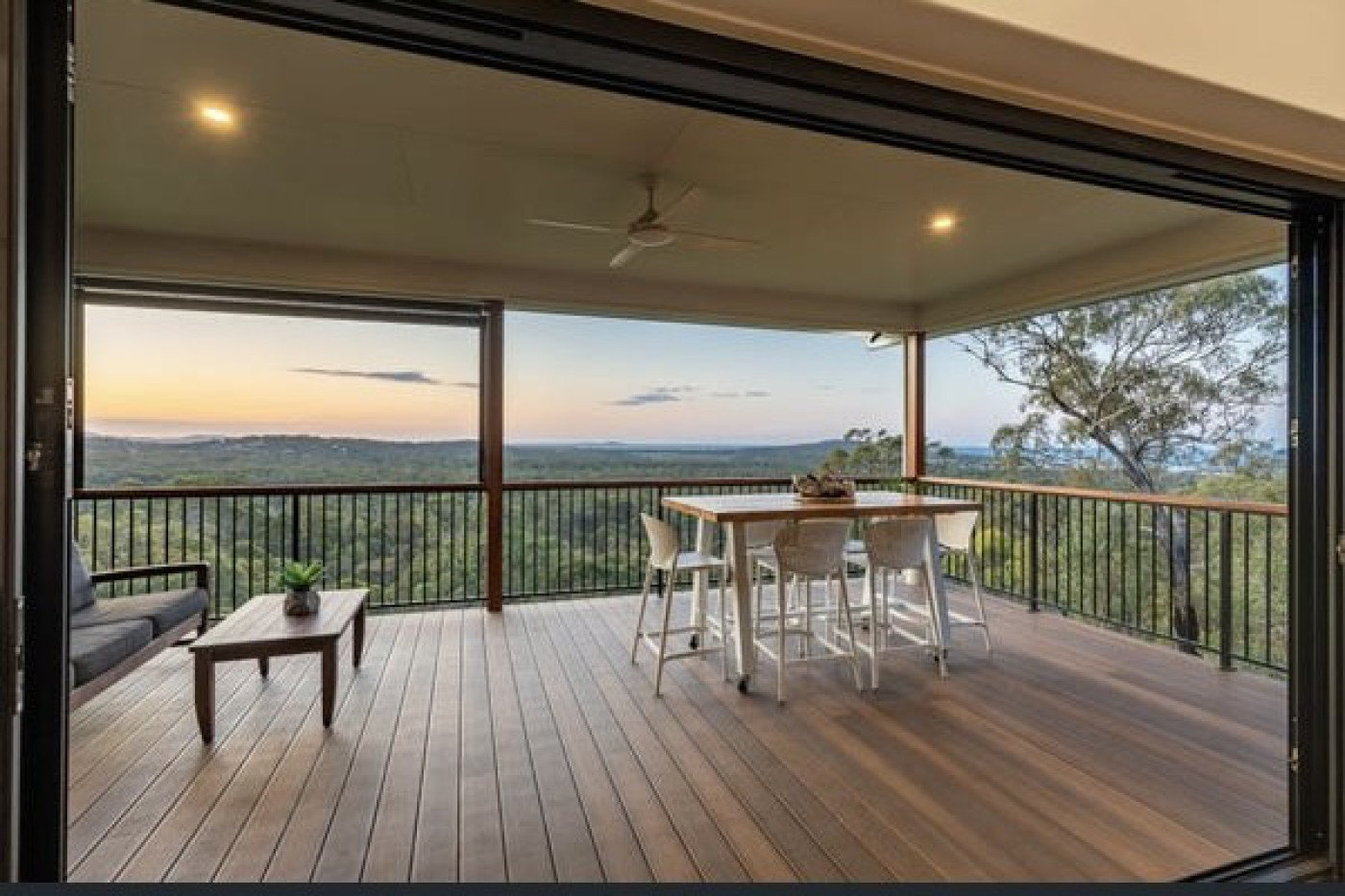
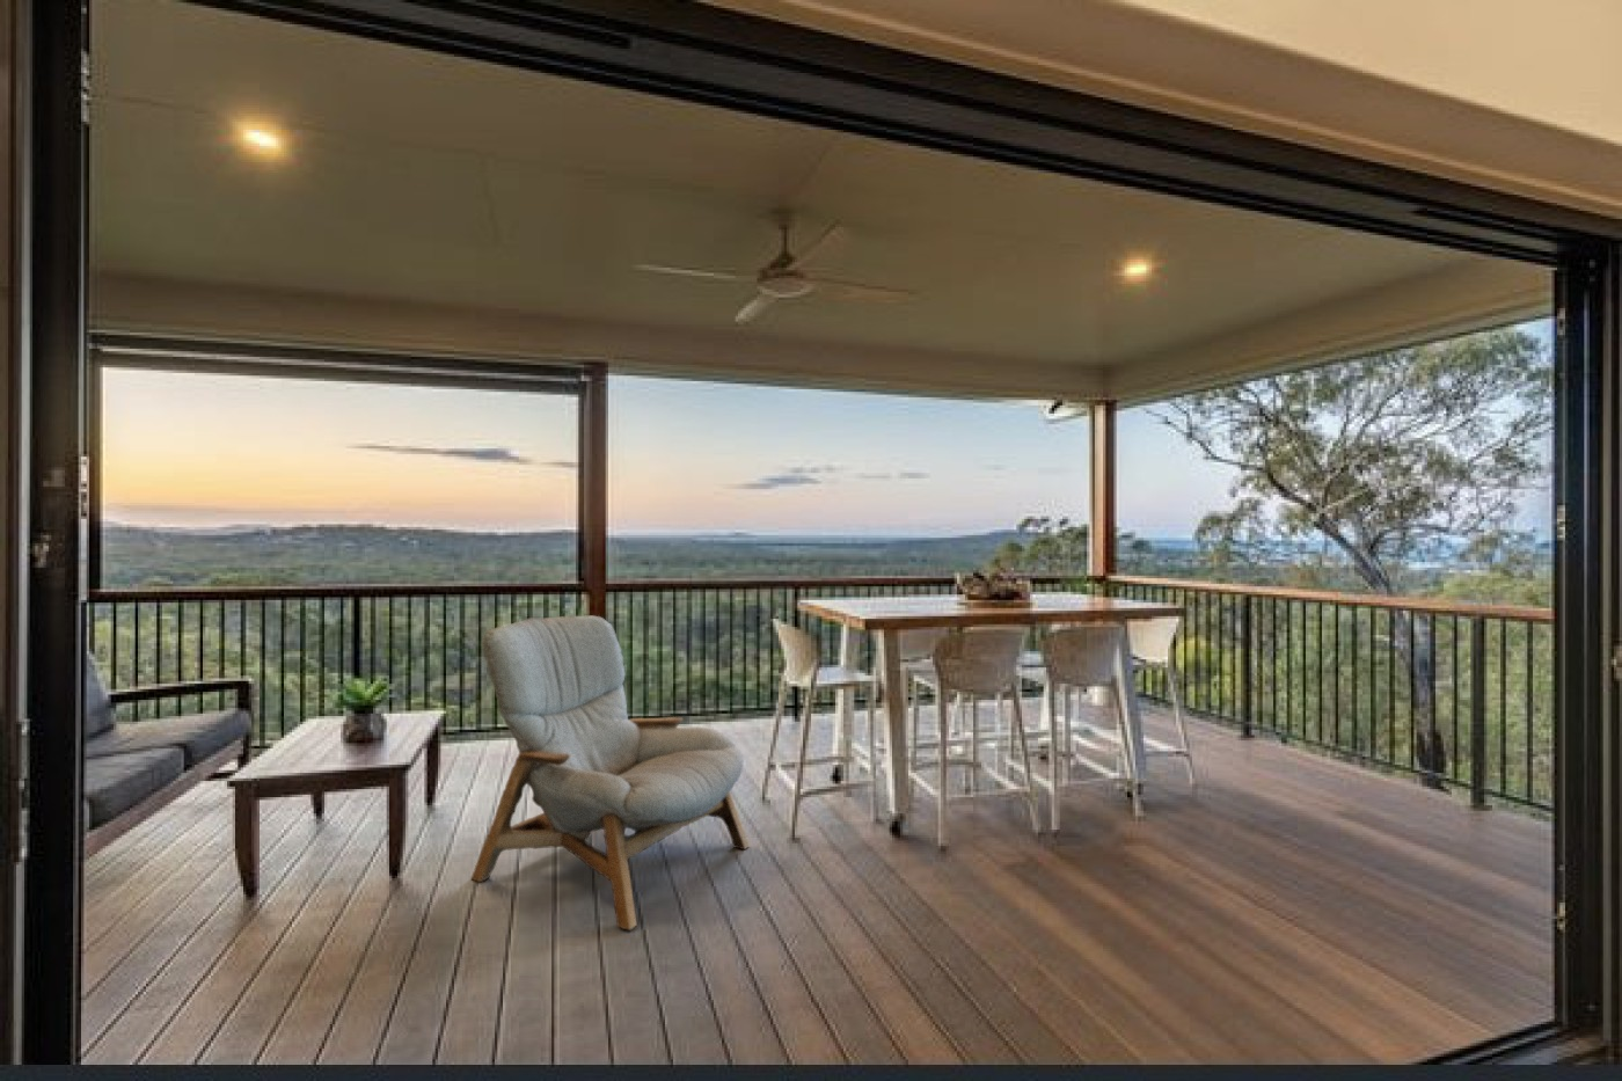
+ armchair [469,614,751,931]
